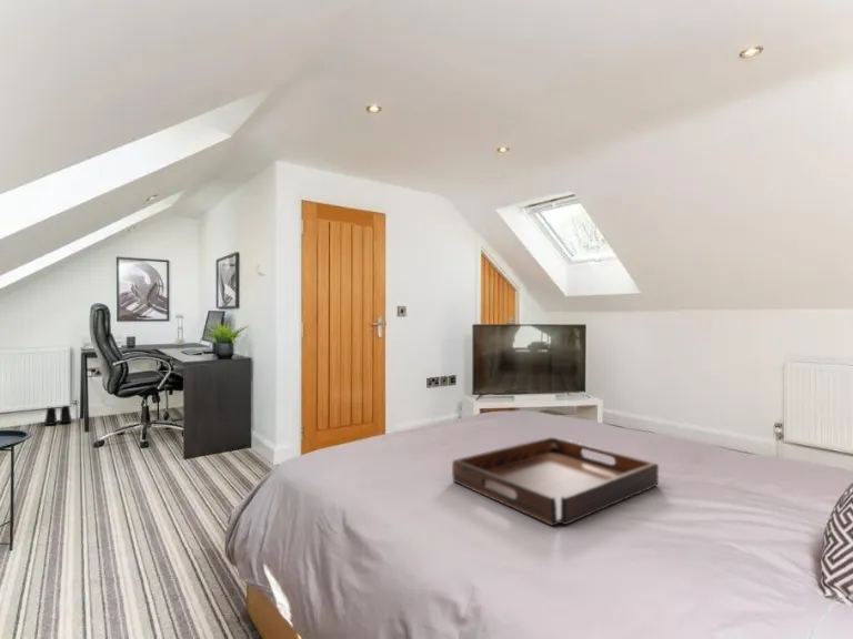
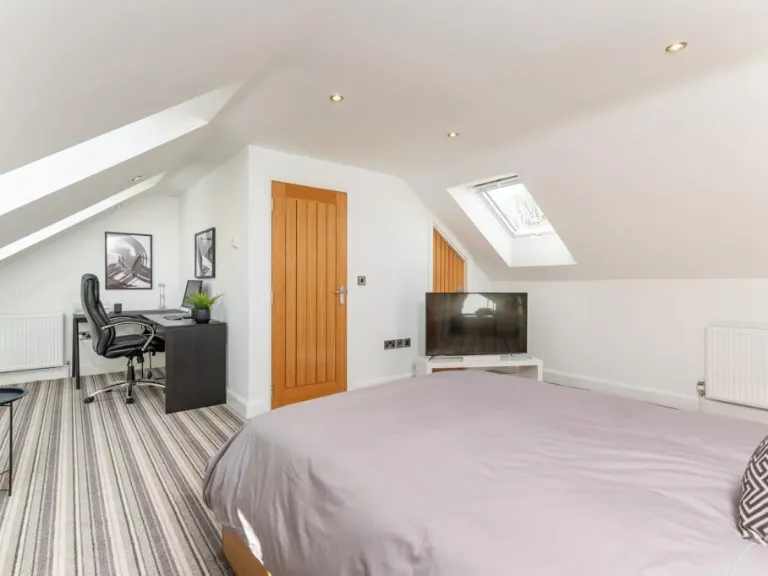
- serving tray [451,435,660,527]
- boots [43,405,72,426]
